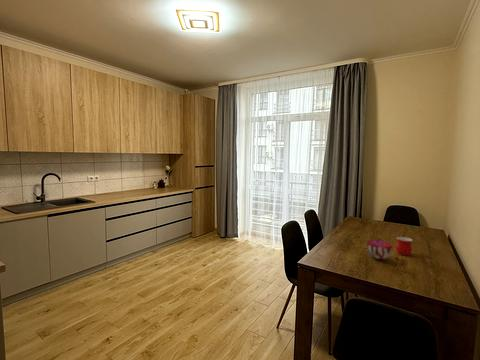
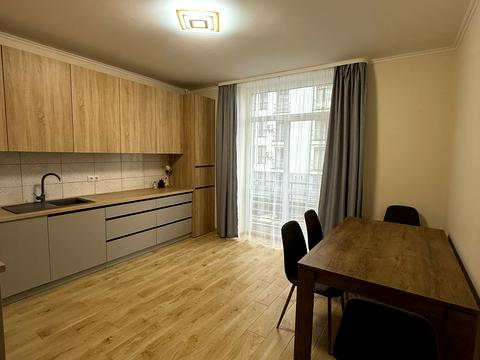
- decorative bowl [365,239,394,260]
- mug [391,236,413,256]
